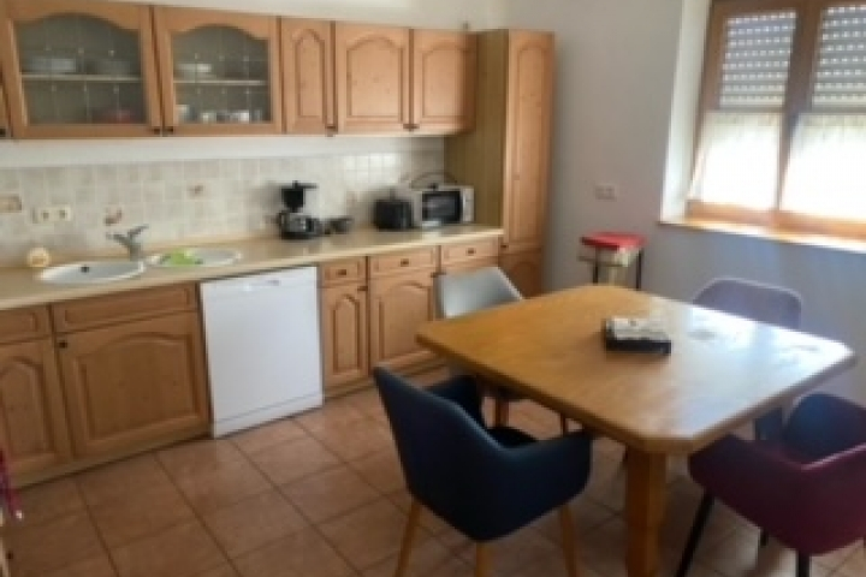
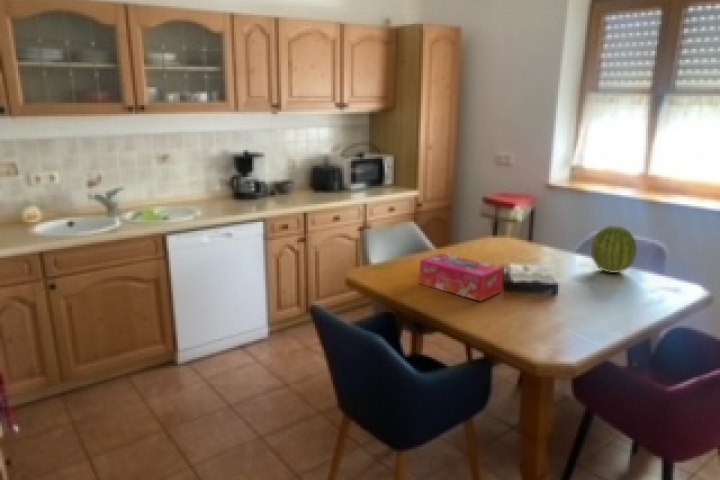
+ tissue box [418,252,505,302]
+ fruit [590,225,638,274]
